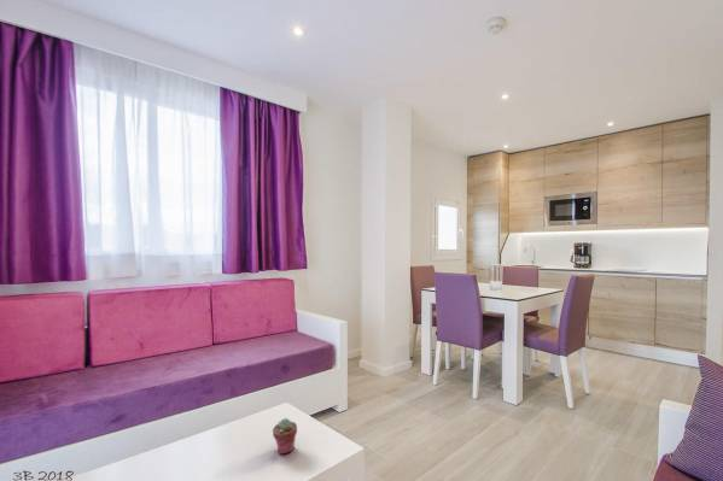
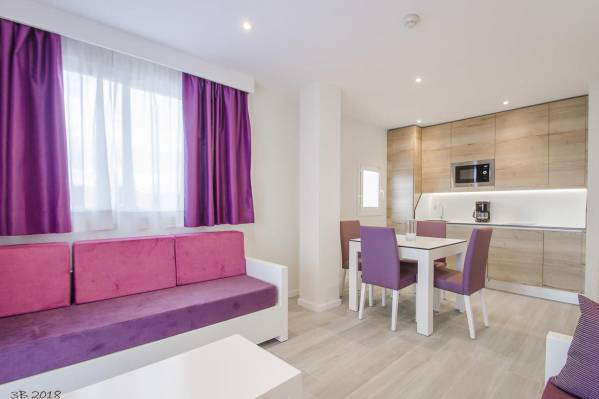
- potted succulent [272,417,298,456]
